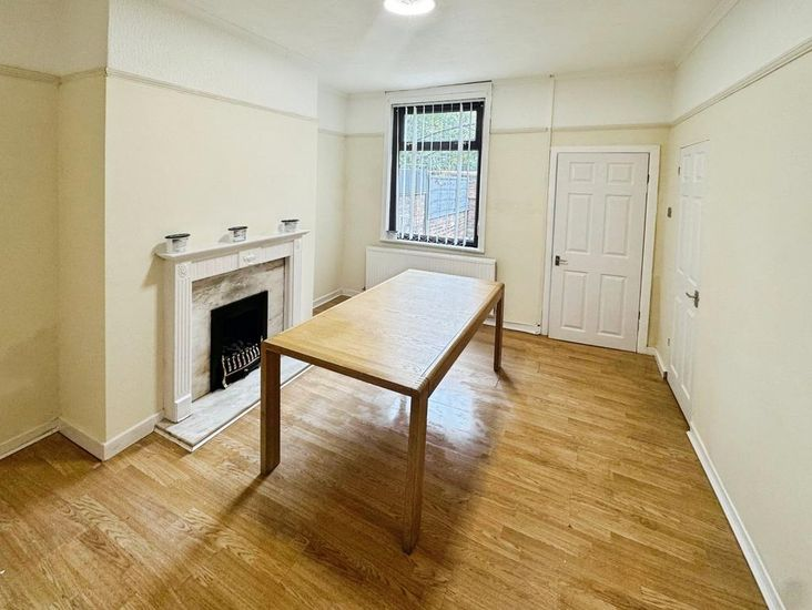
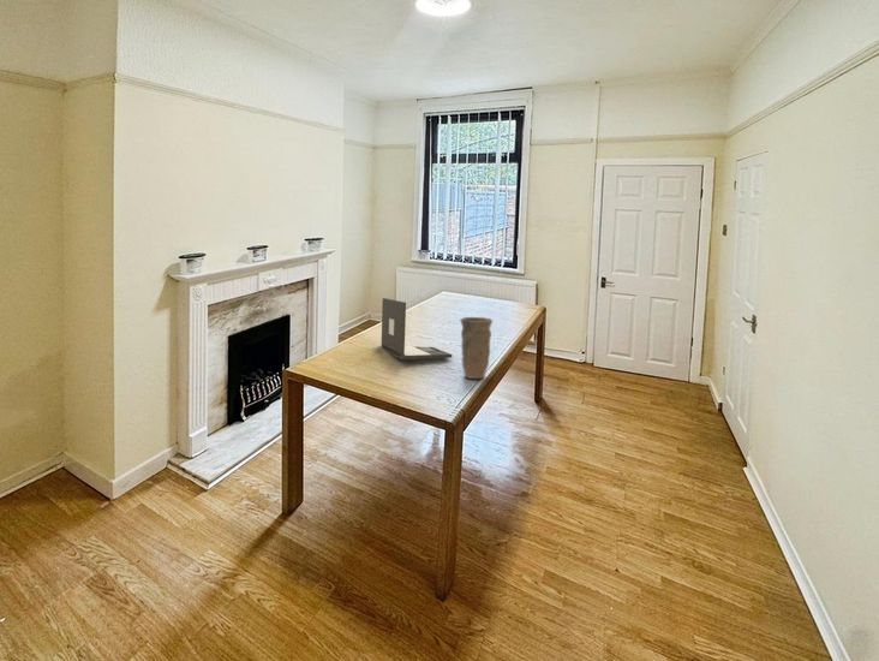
+ vase [459,316,494,380]
+ laptop [381,297,454,361]
